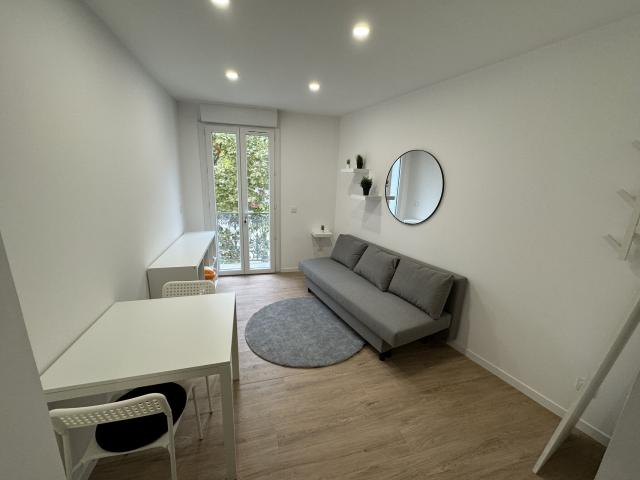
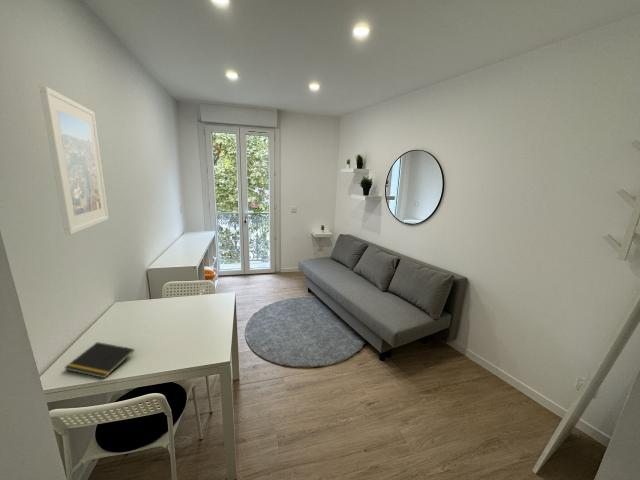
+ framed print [38,85,110,235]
+ notepad [63,341,135,379]
